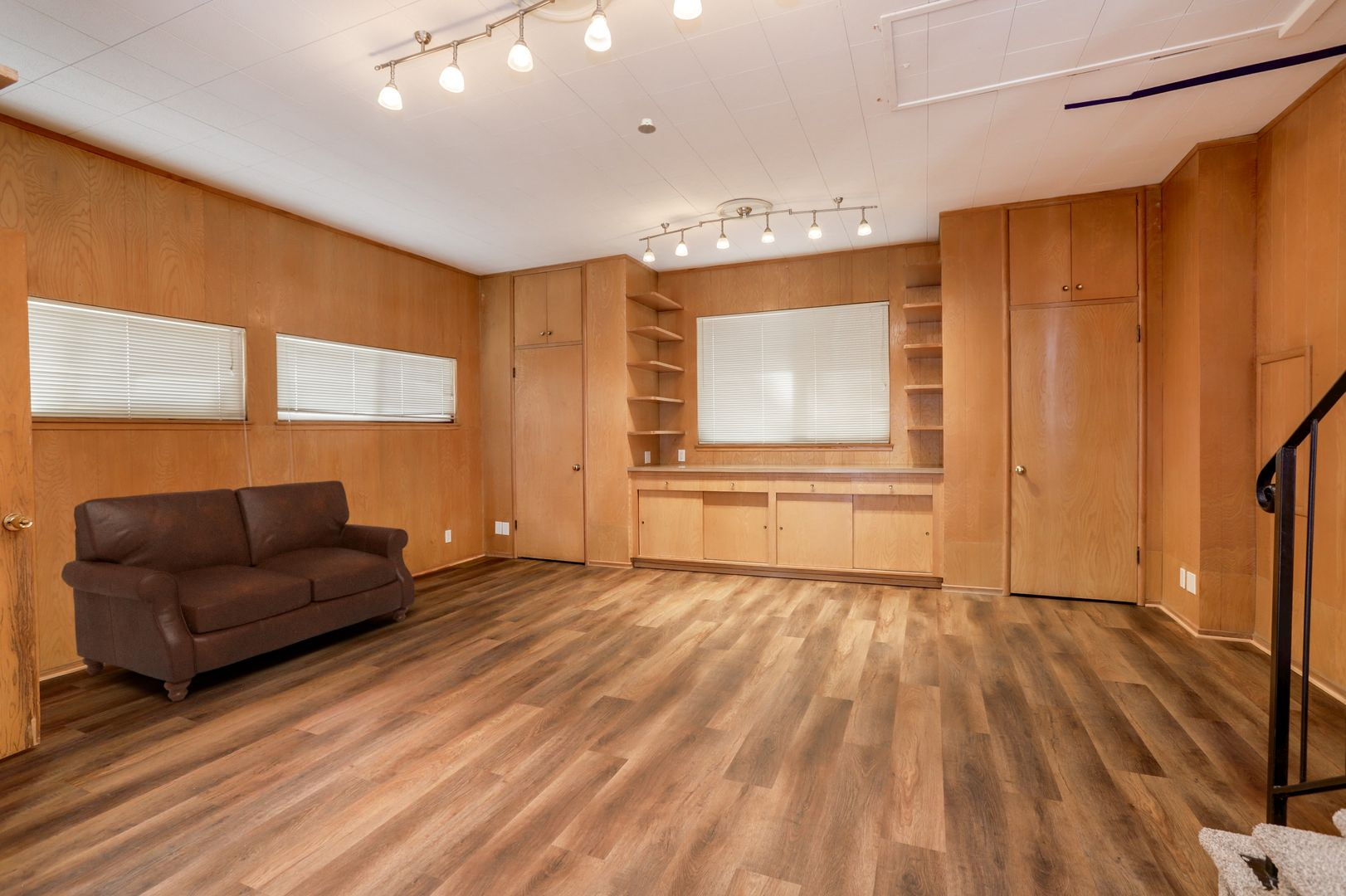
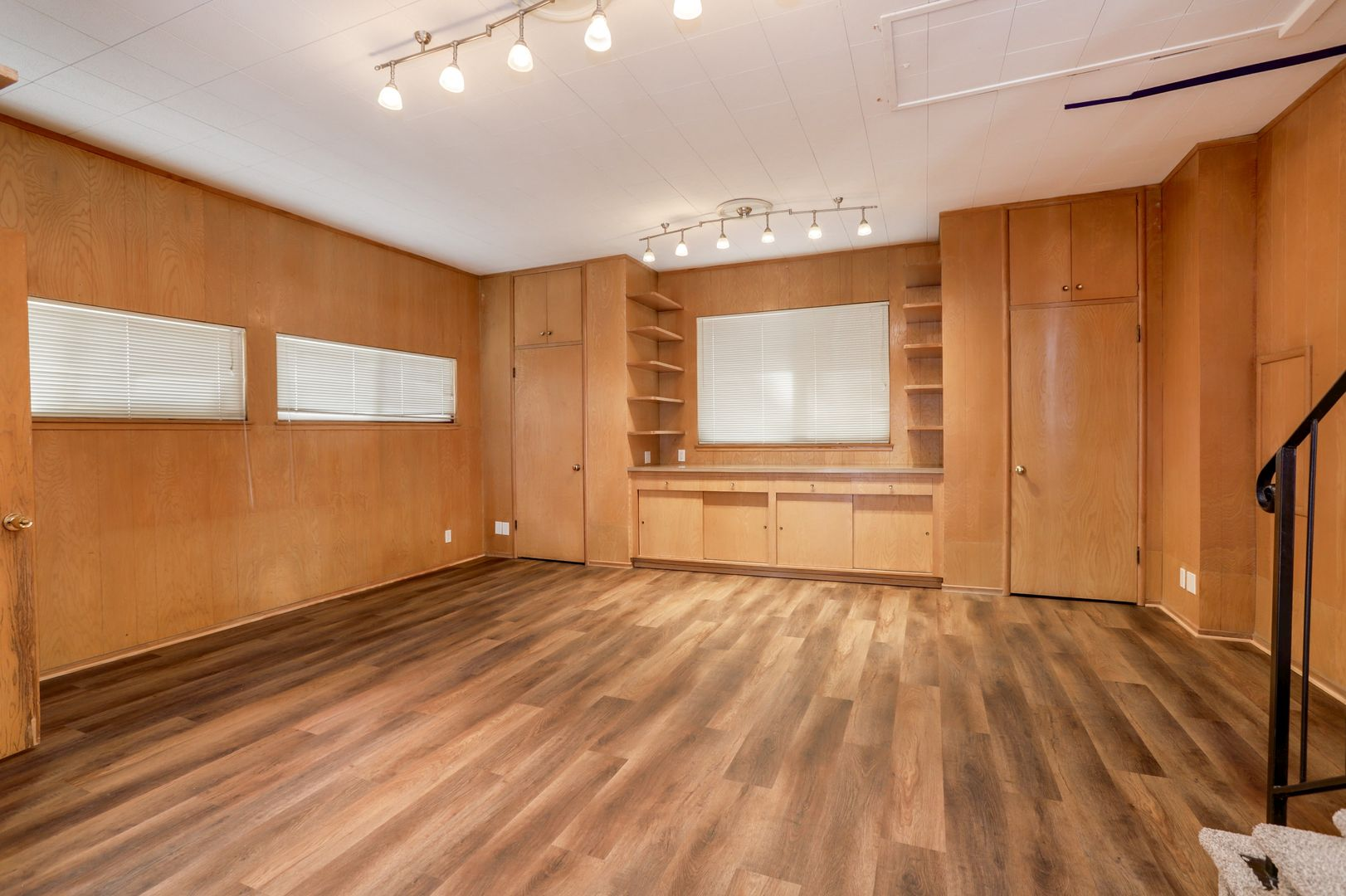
- sofa [61,480,415,702]
- recessed light [637,118,656,134]
